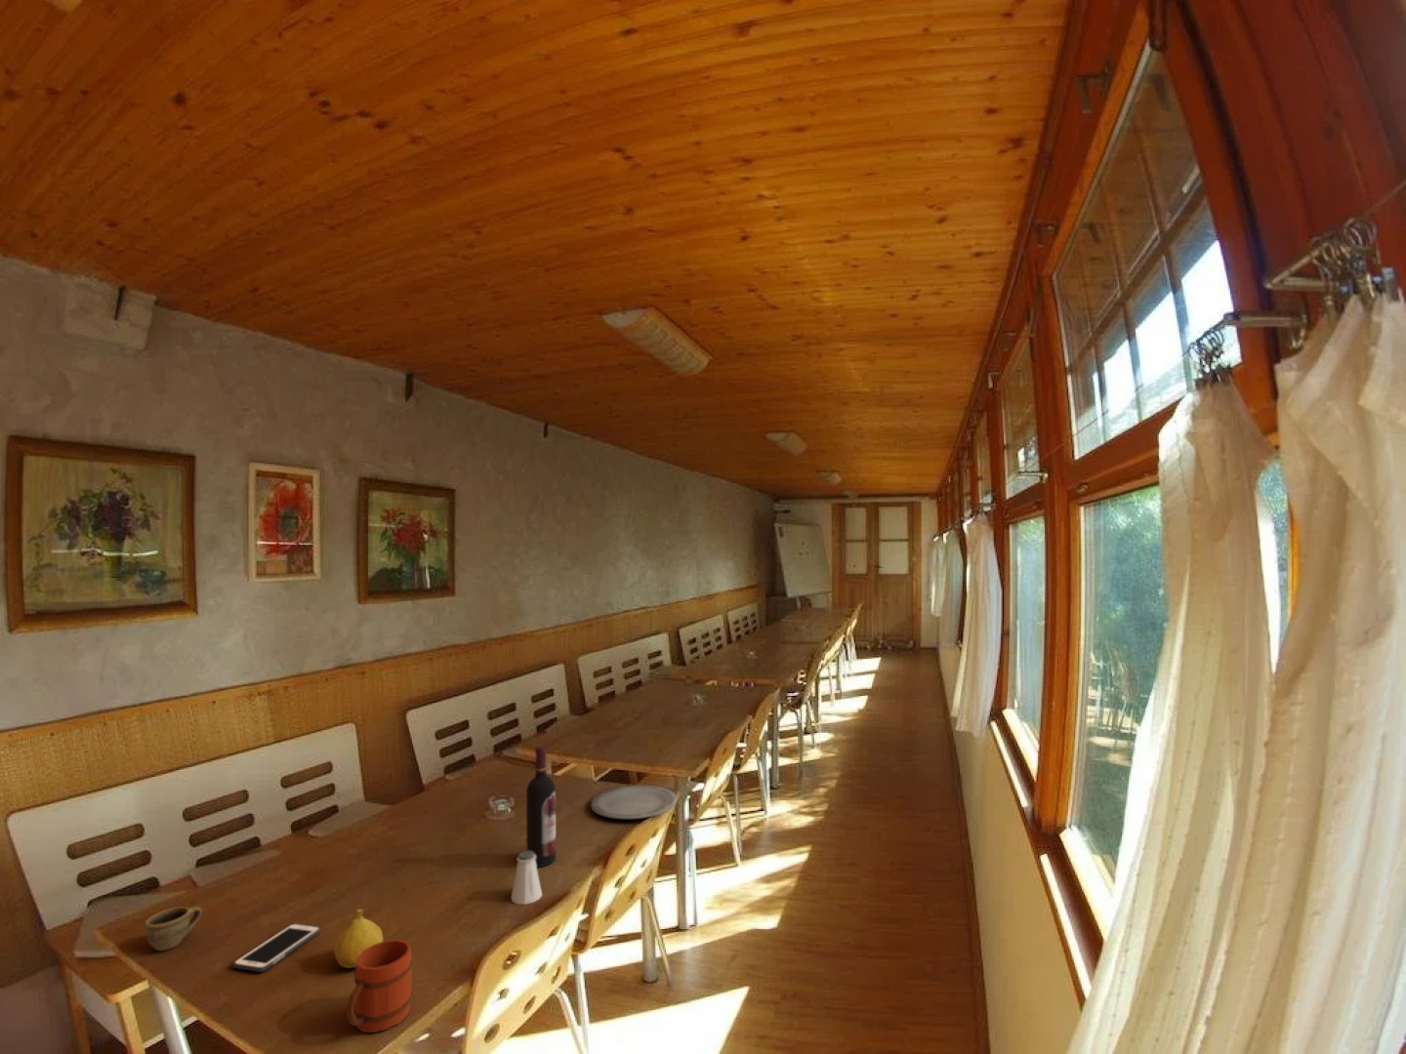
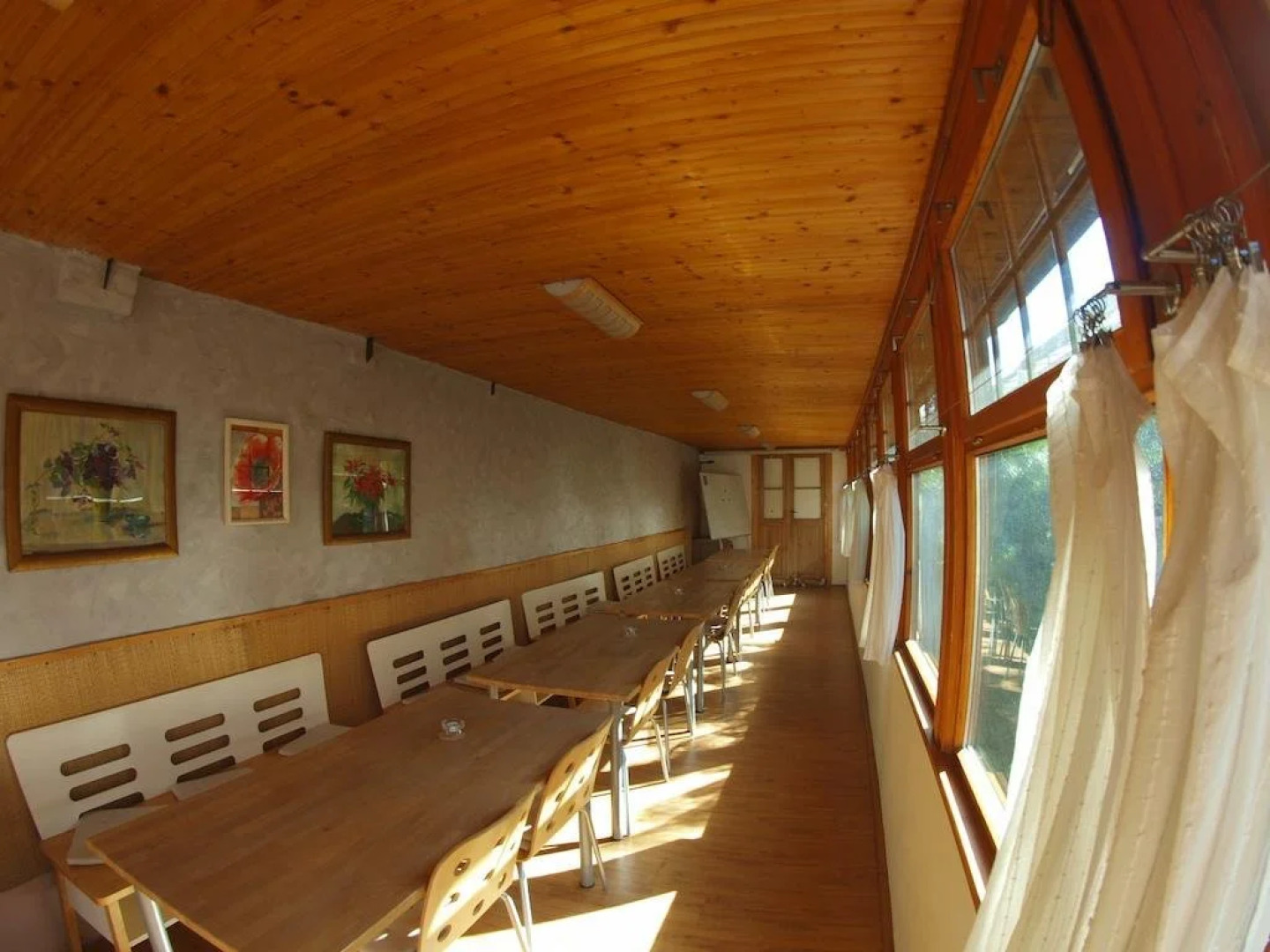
- fruit [333,909,384,969]
- saltshaker [510,850,542,906]
- wine bottle [525,745,557,868]
- cell phone [232,922,321,973]
- plate [590,785,678,819]
- mug [345,939,414,1033]
- cup [145,906,203,951]
